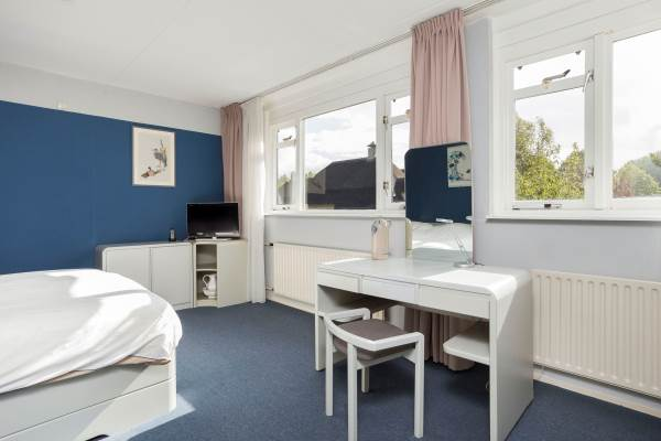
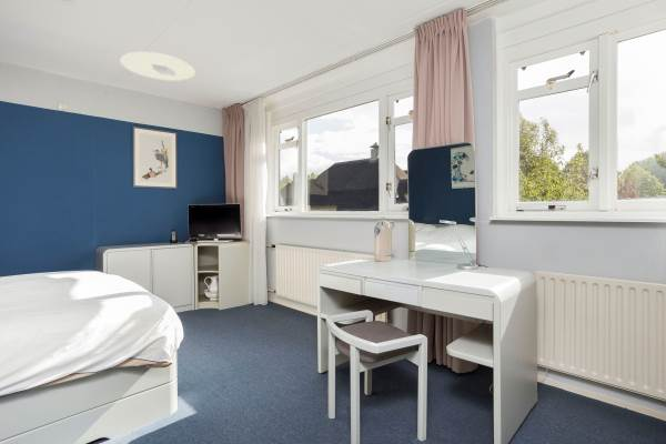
+ ceiling light [119,51,196,82]
